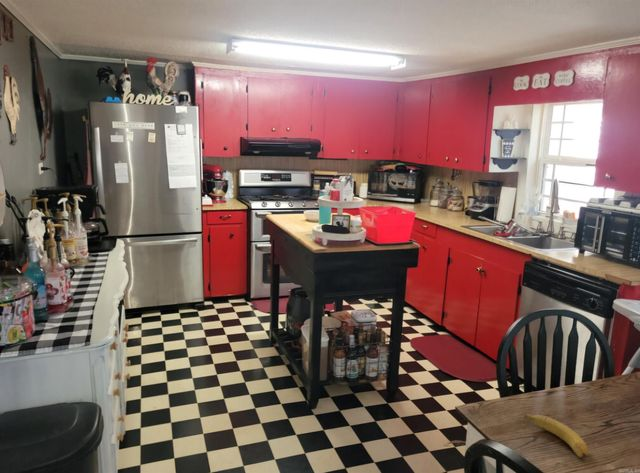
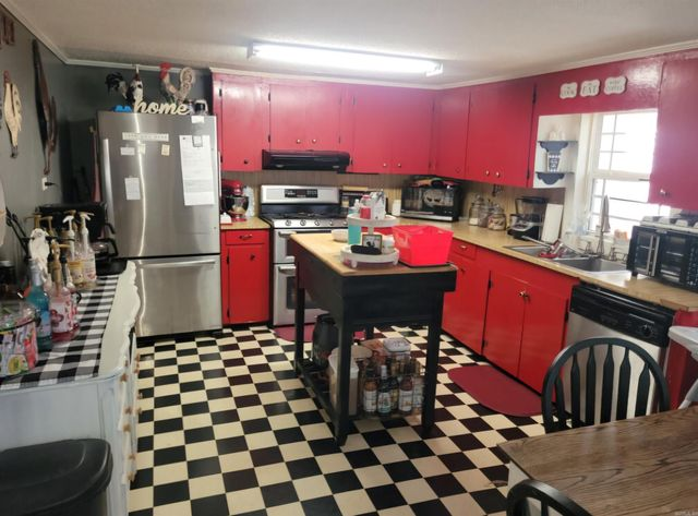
- fruit [523,413,589,460]
